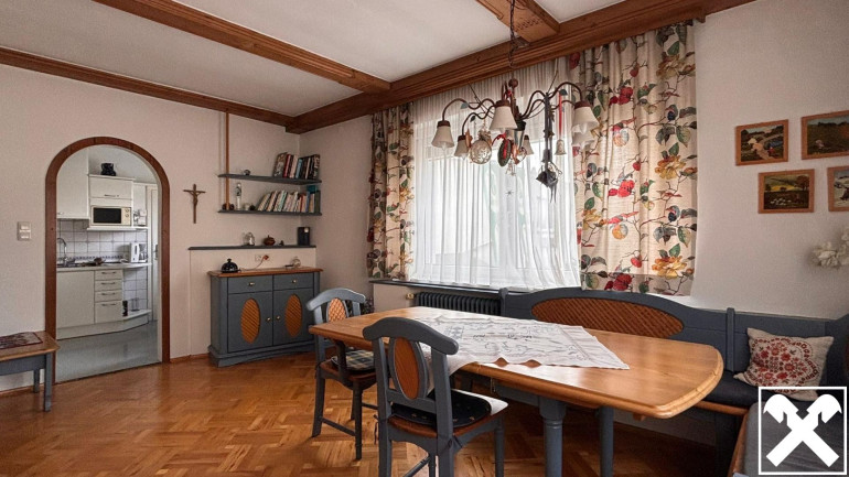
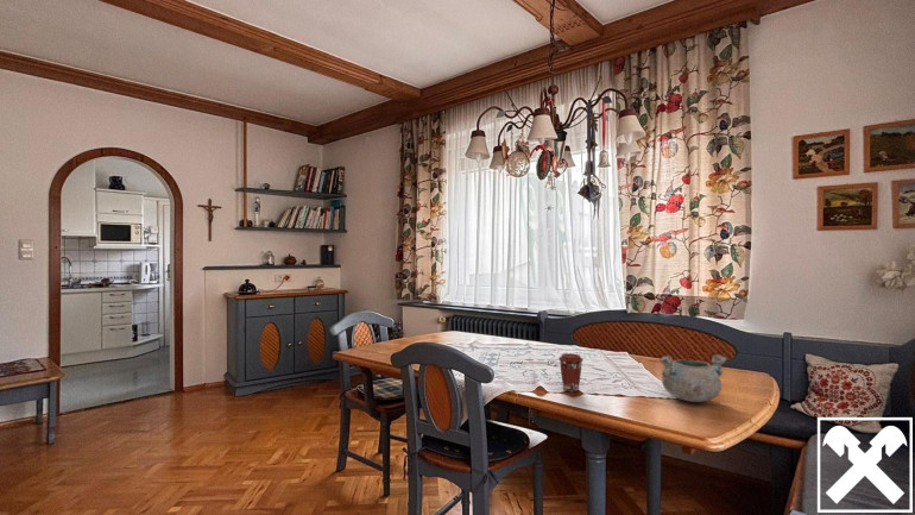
+ decorative bowl [658,353,728,403]
+ coffee cup [557,352,585,392]
